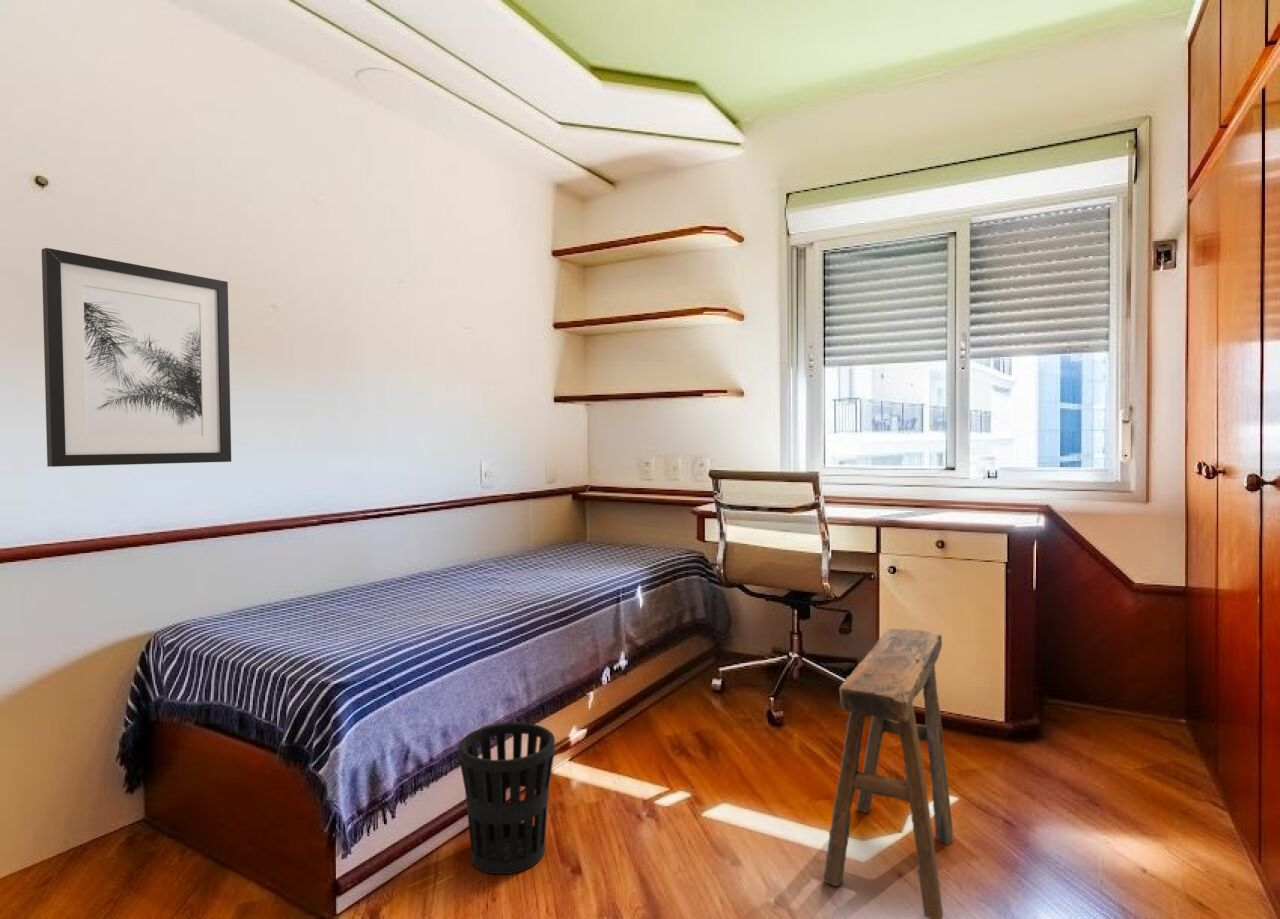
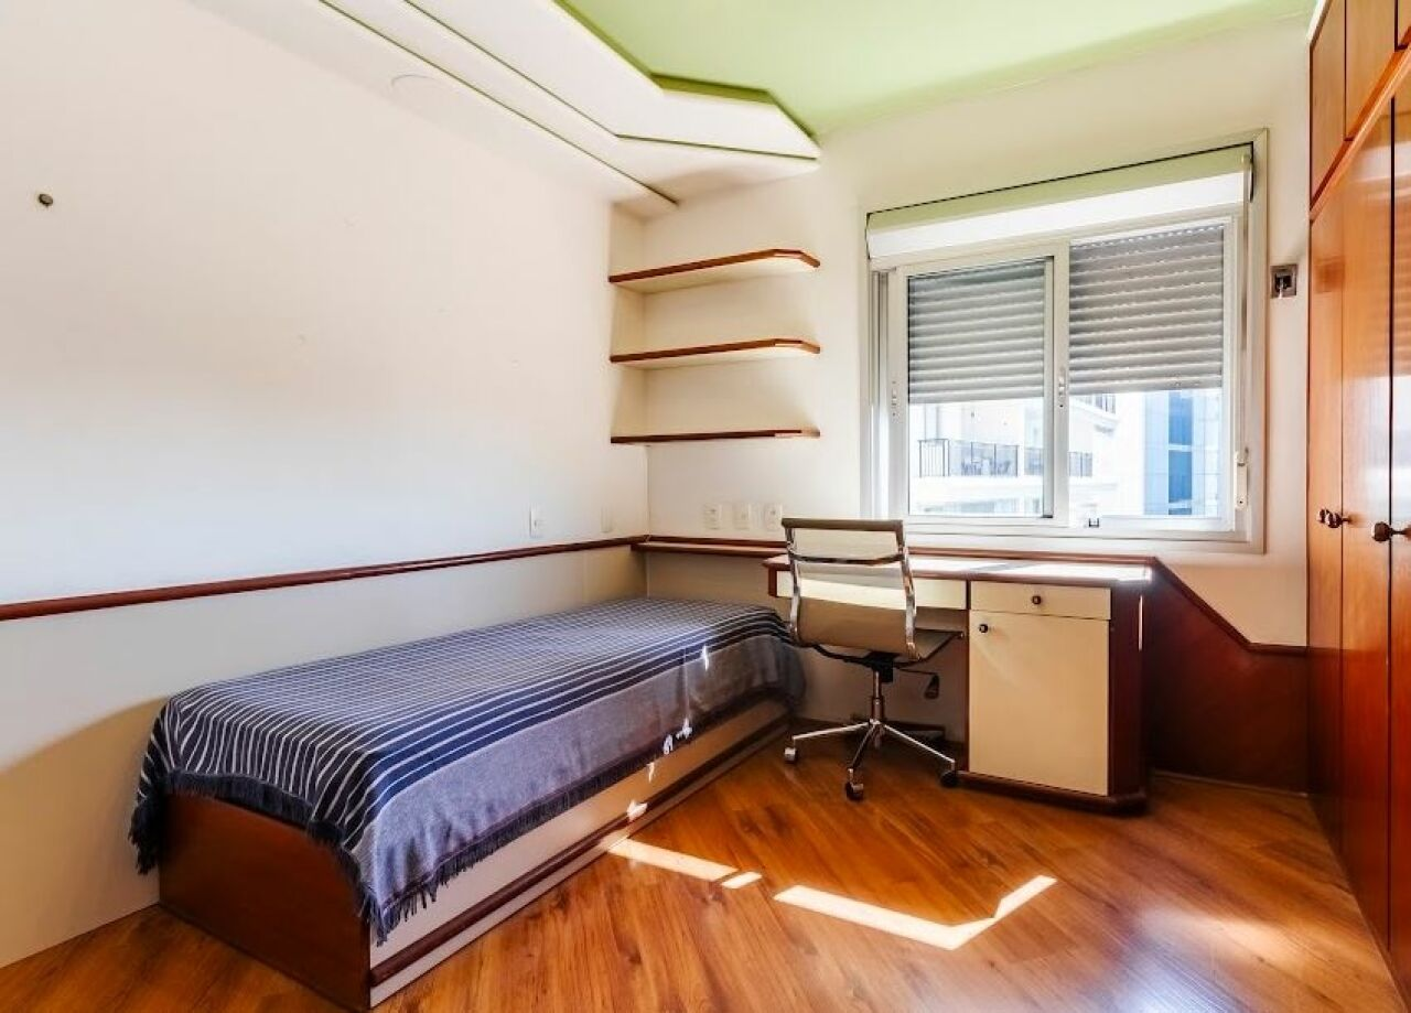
- stool [822,628,955,919]
- wastebasket [457,722,556,875]
- wall art [41,247,232,468]
